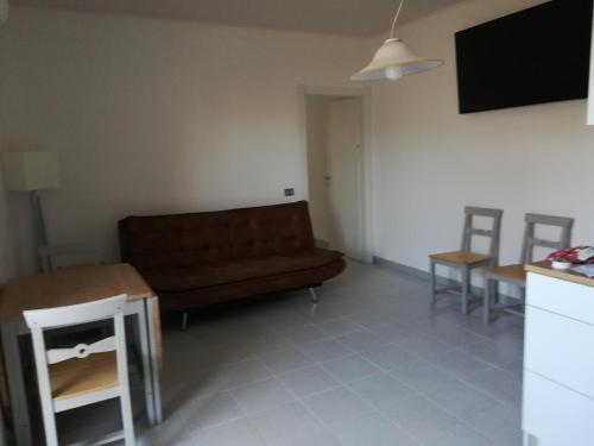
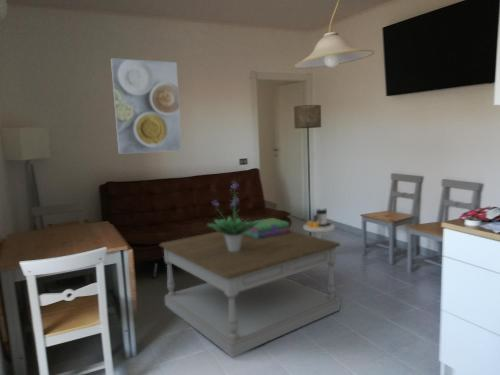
+ side table [302,207,336,239]
+ floor lamp [293,104,322,236]
+ potted plant [206,180,259,252]
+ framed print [110,58,183,155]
+ stack of books [244,217,292,238]
+ coffee table [158,226,341,358]
